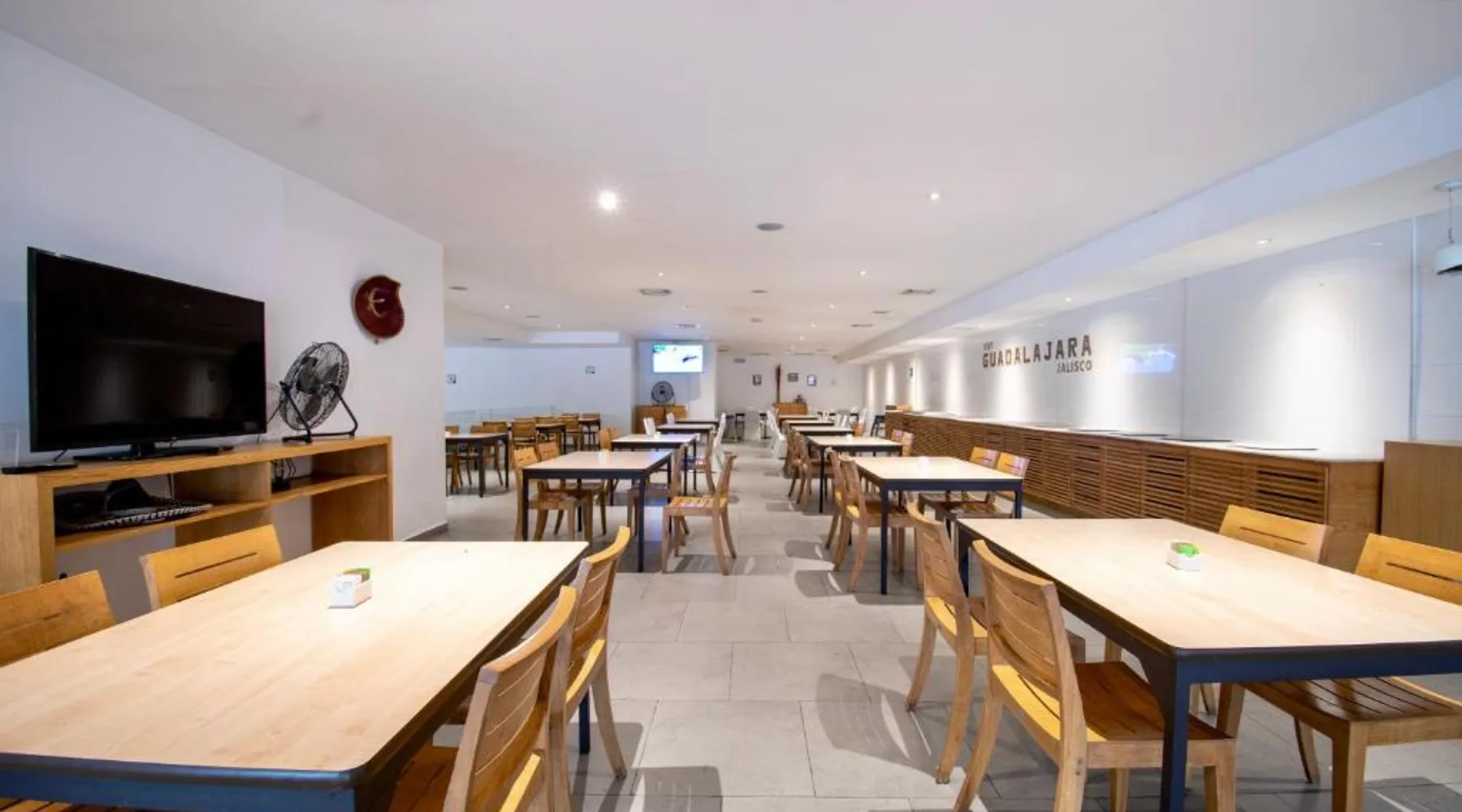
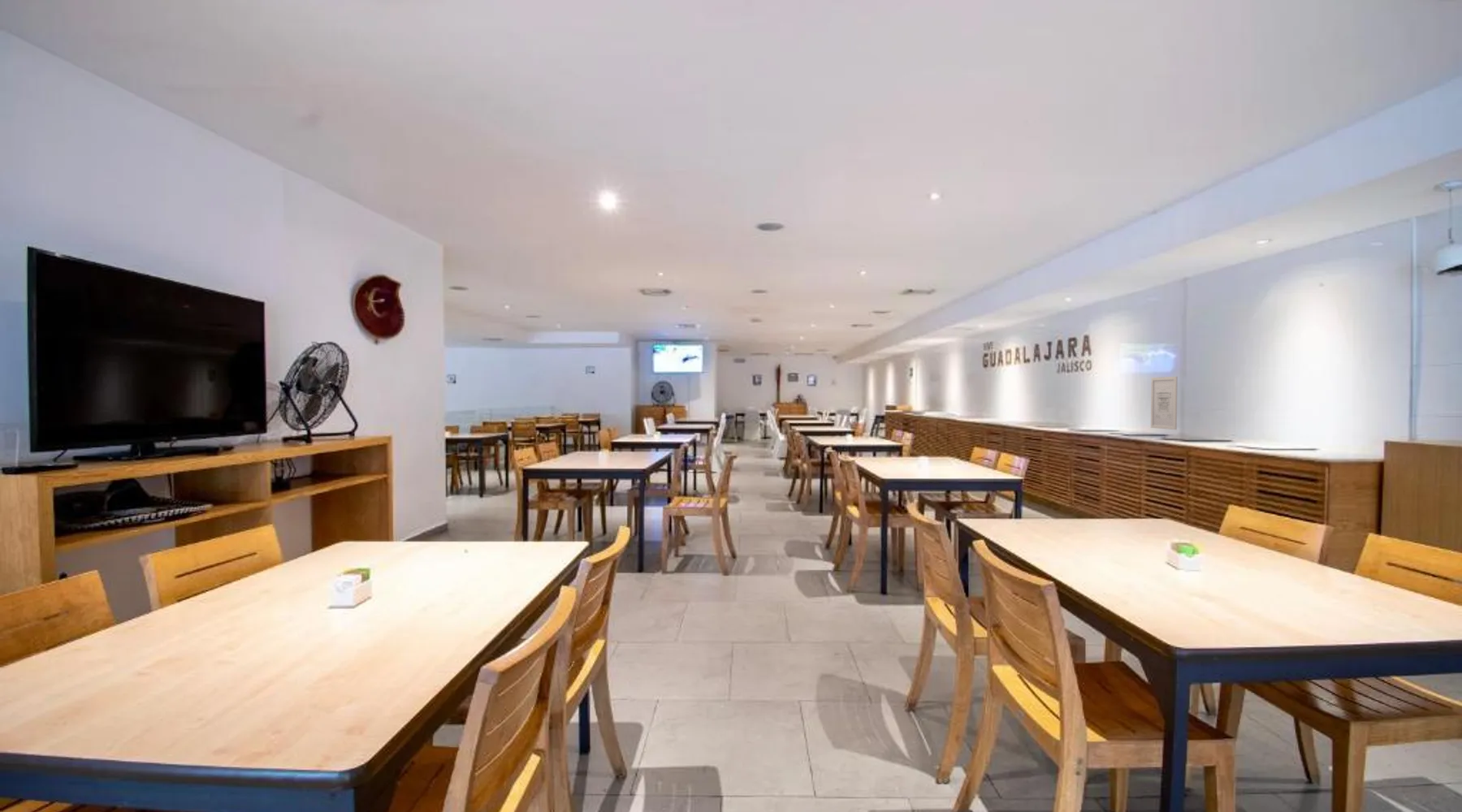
+ wall art [1150,376,1178,430]
